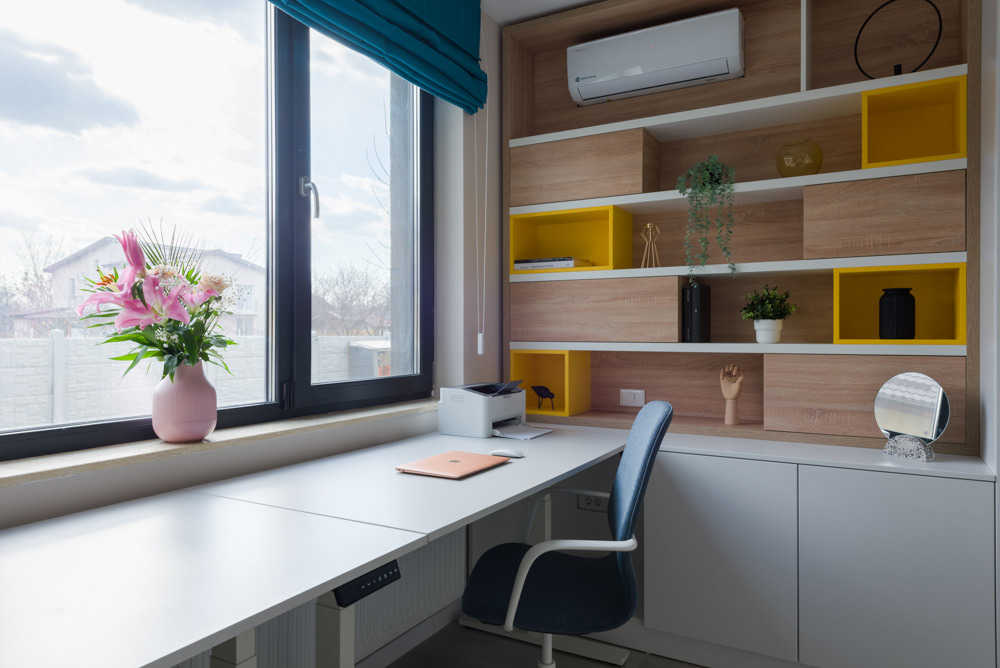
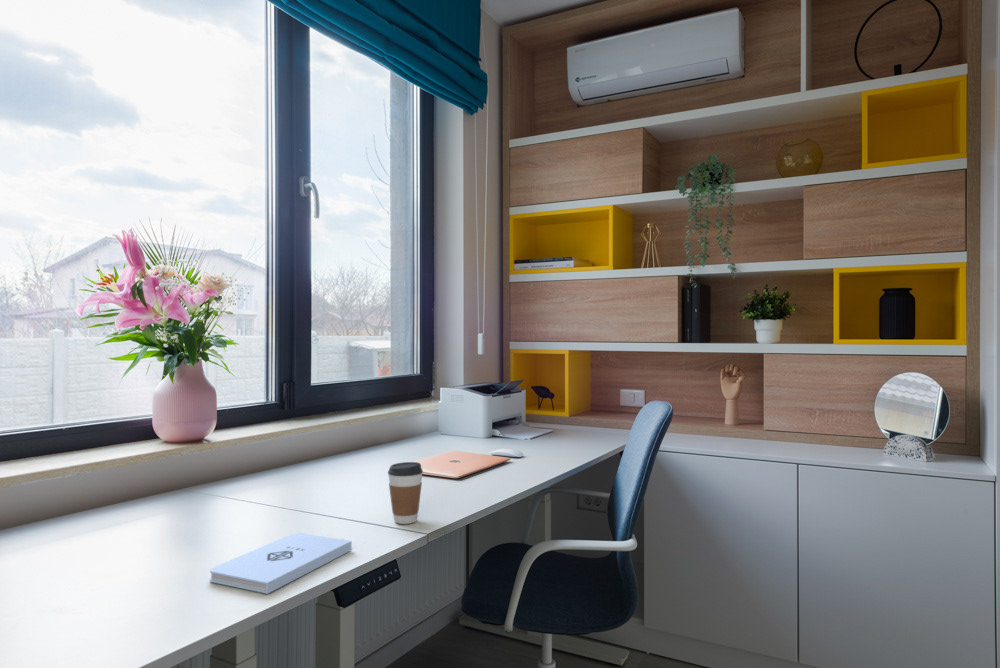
+ notepad [209,532,353,595]
+ coffee cup [387,461,424,525]
